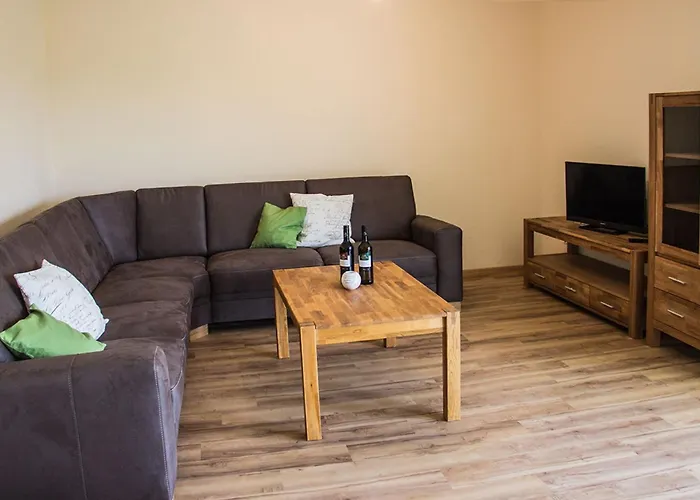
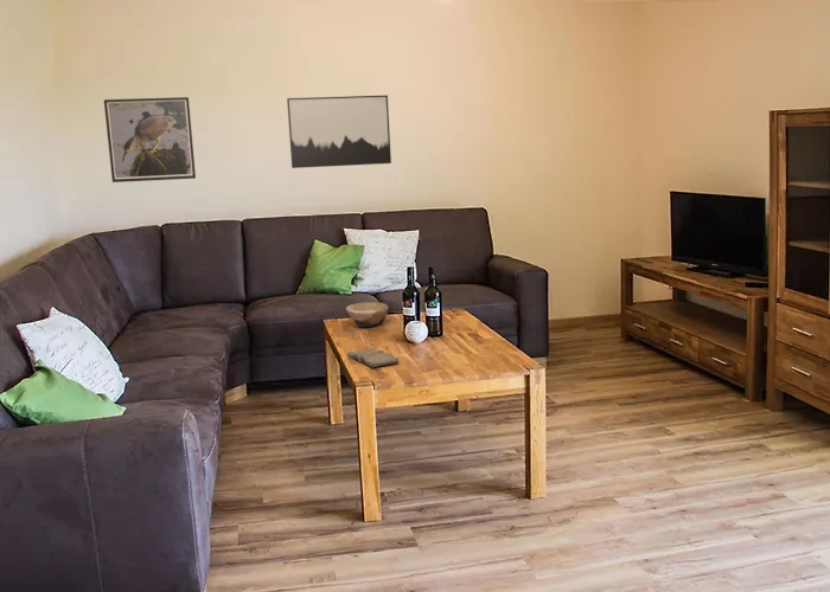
+ diary [346,347,400,368]
+ wall art [286,95,392,169]
+ bowl [345,301,389,328]
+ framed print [103,96,197,184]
